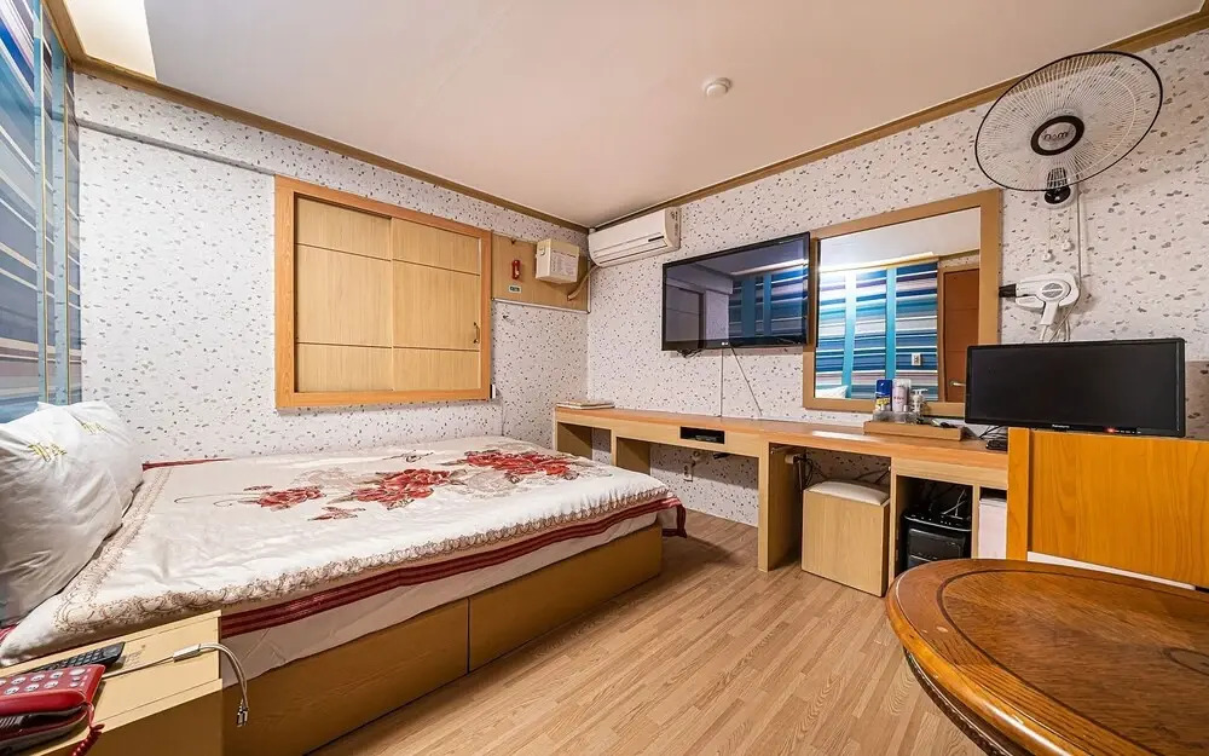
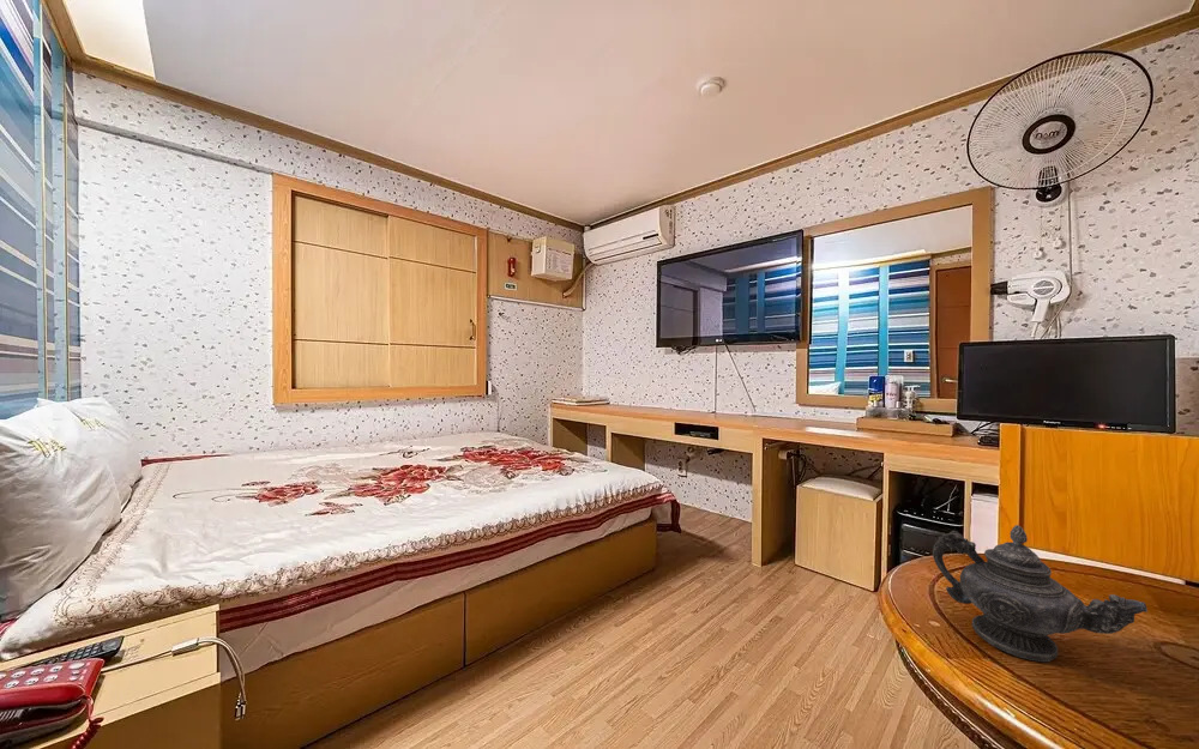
+ teapot [932,524,1149,663]
